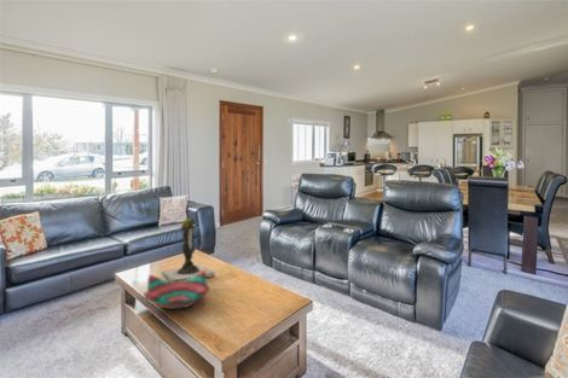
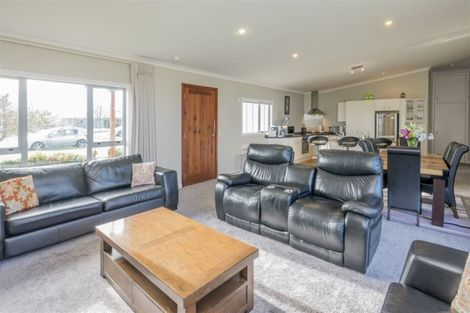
- decorative bowl [143,271,211,310]
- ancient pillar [161,213,216,281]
